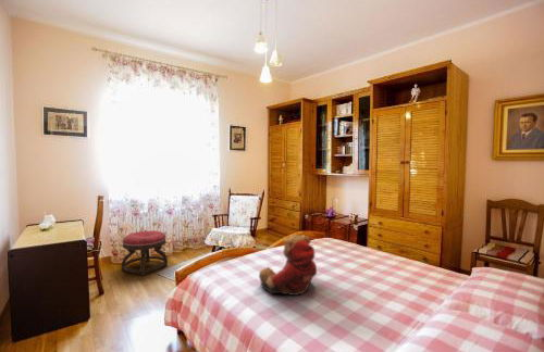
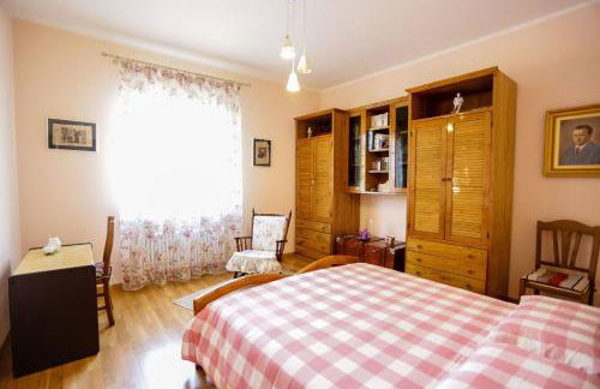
- teddy bear [258,232,318,297]
- ottoman [121,229,169,277]
